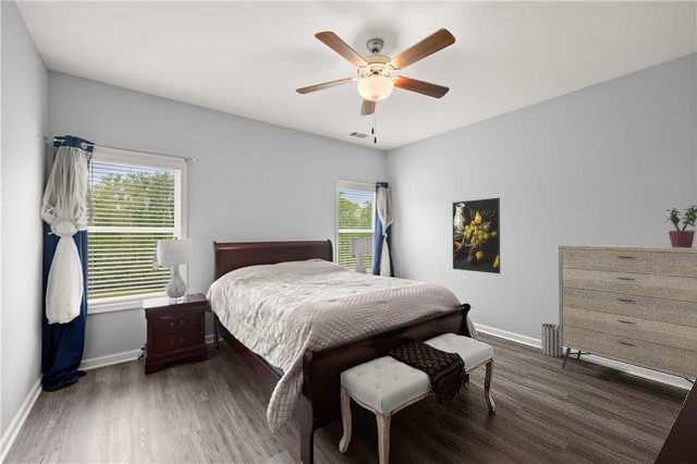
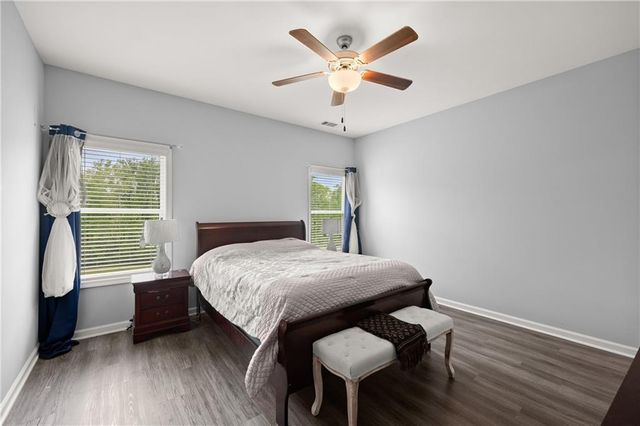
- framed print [451,197,501,274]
- wastebasket [540,322,564,357]
- dresser [558,244,697,386]
- potted plant [664,204,697,248]
